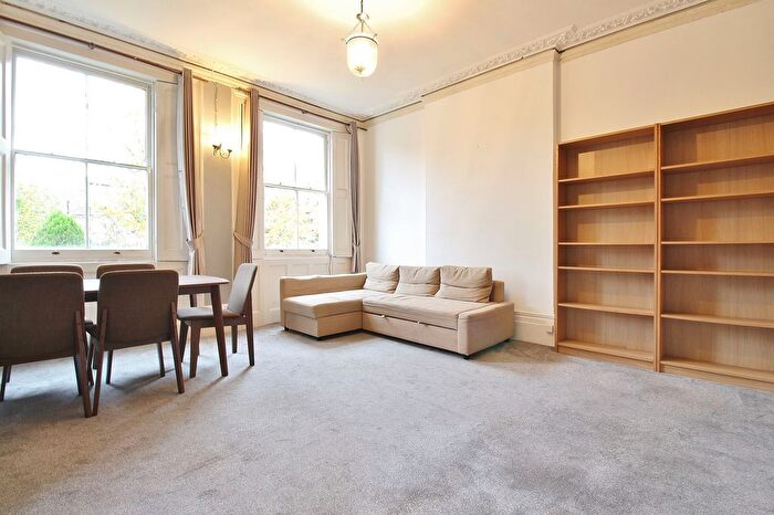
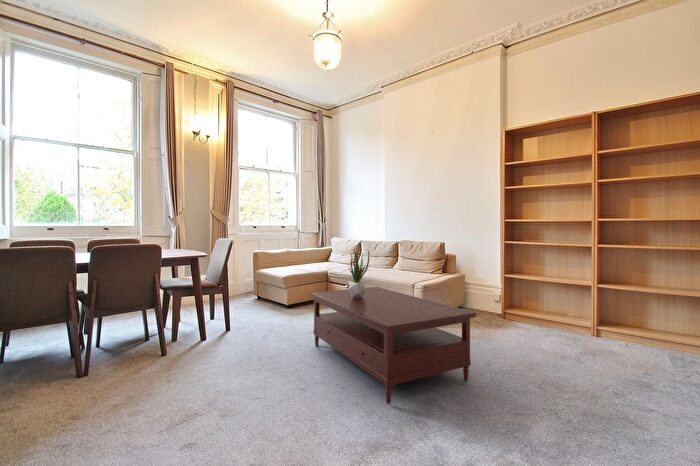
+ potted plant [348,249,370,298]
+ coffee table [309,286,477,405]
